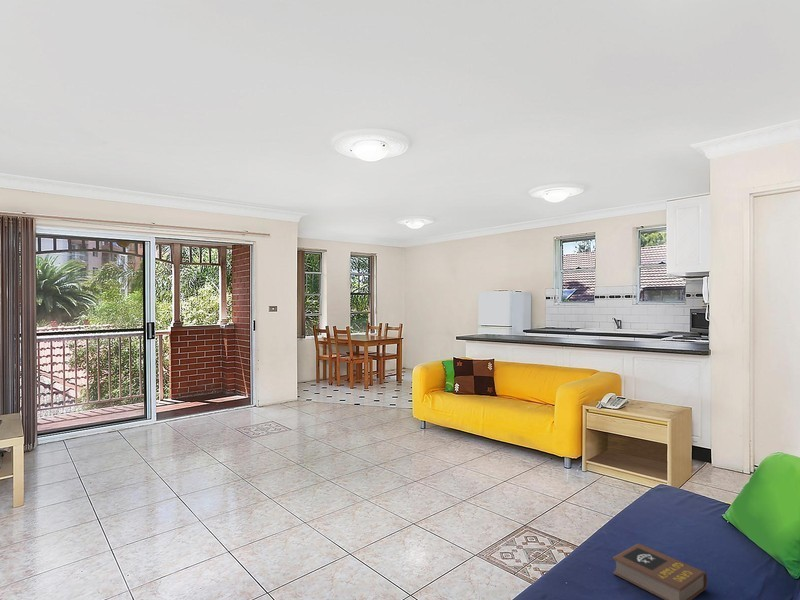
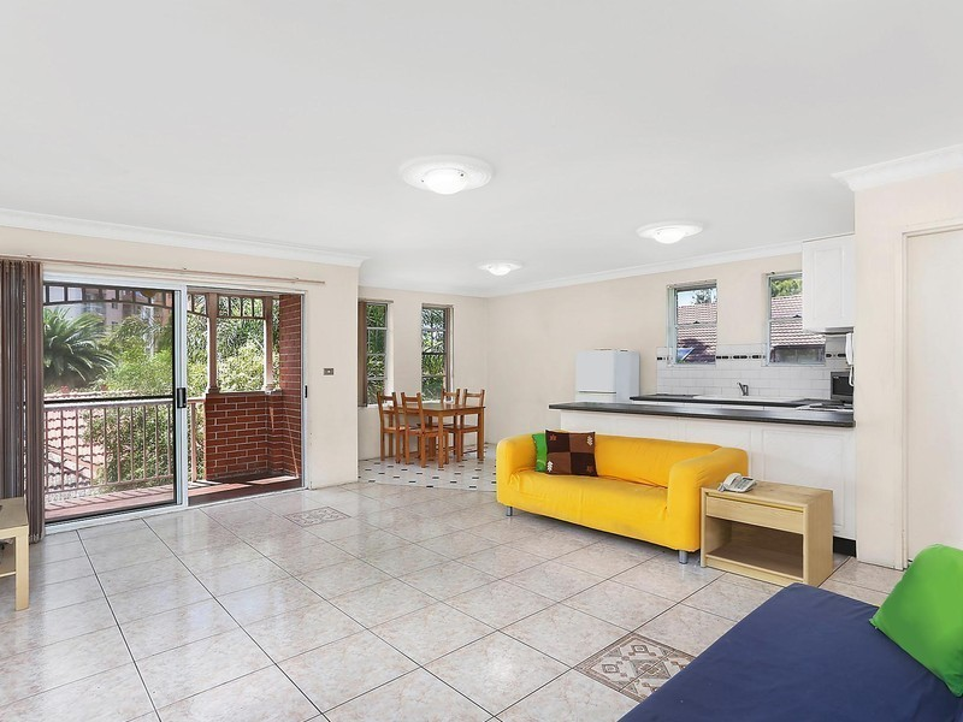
- book [612,542,708,600]
